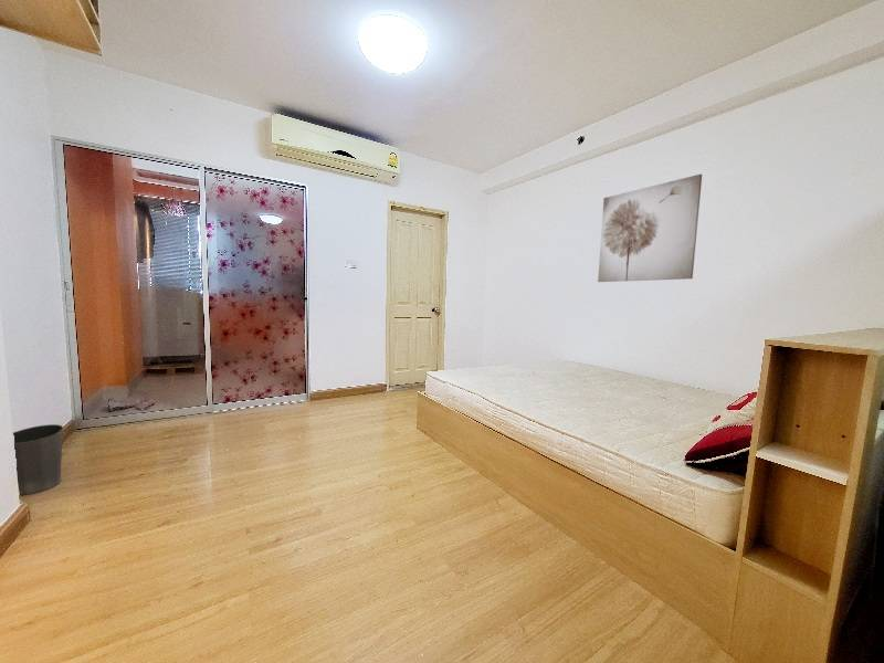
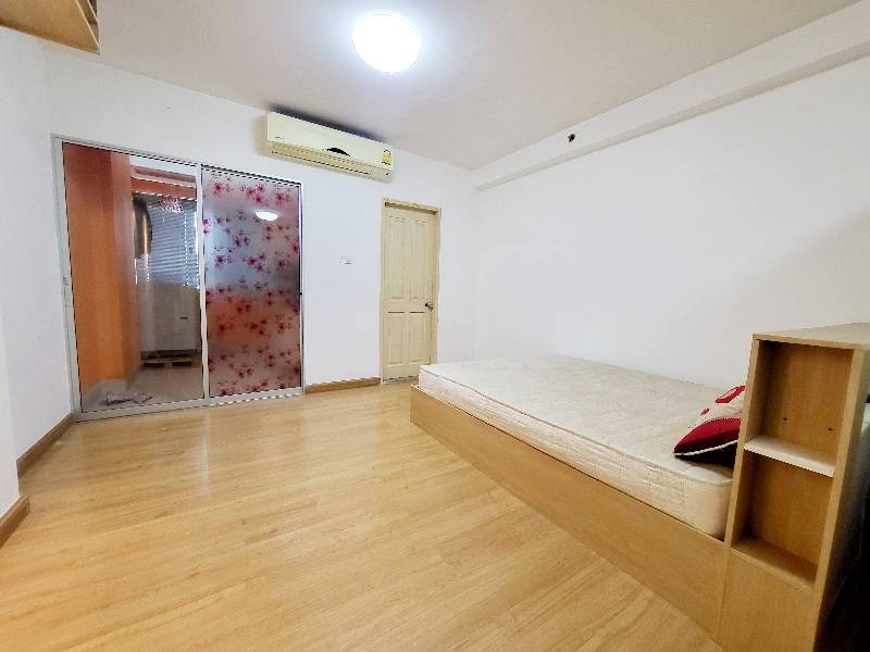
- wall art [597,173,703,283]
- waste basket [12,423,64,496]
